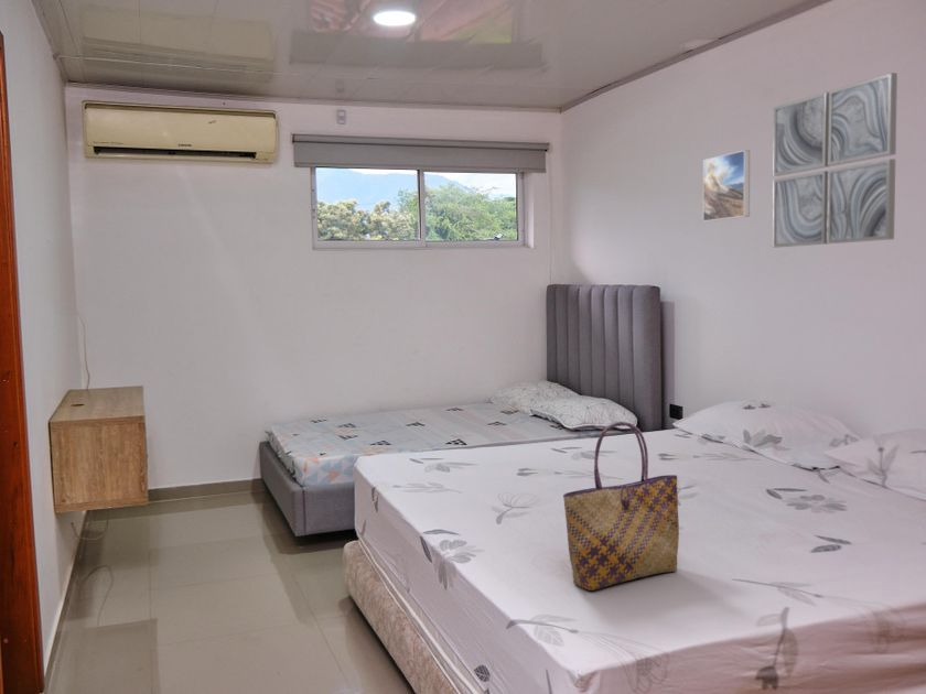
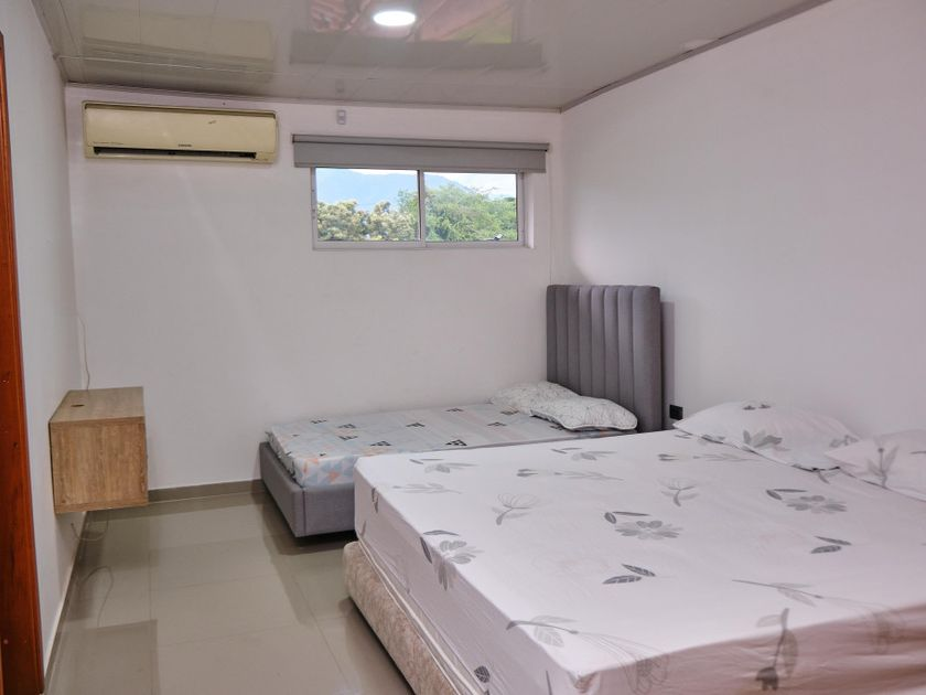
- wall art [772,72,898,249]
- tote bag [562,420,680,592]
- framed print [702,149,751,223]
